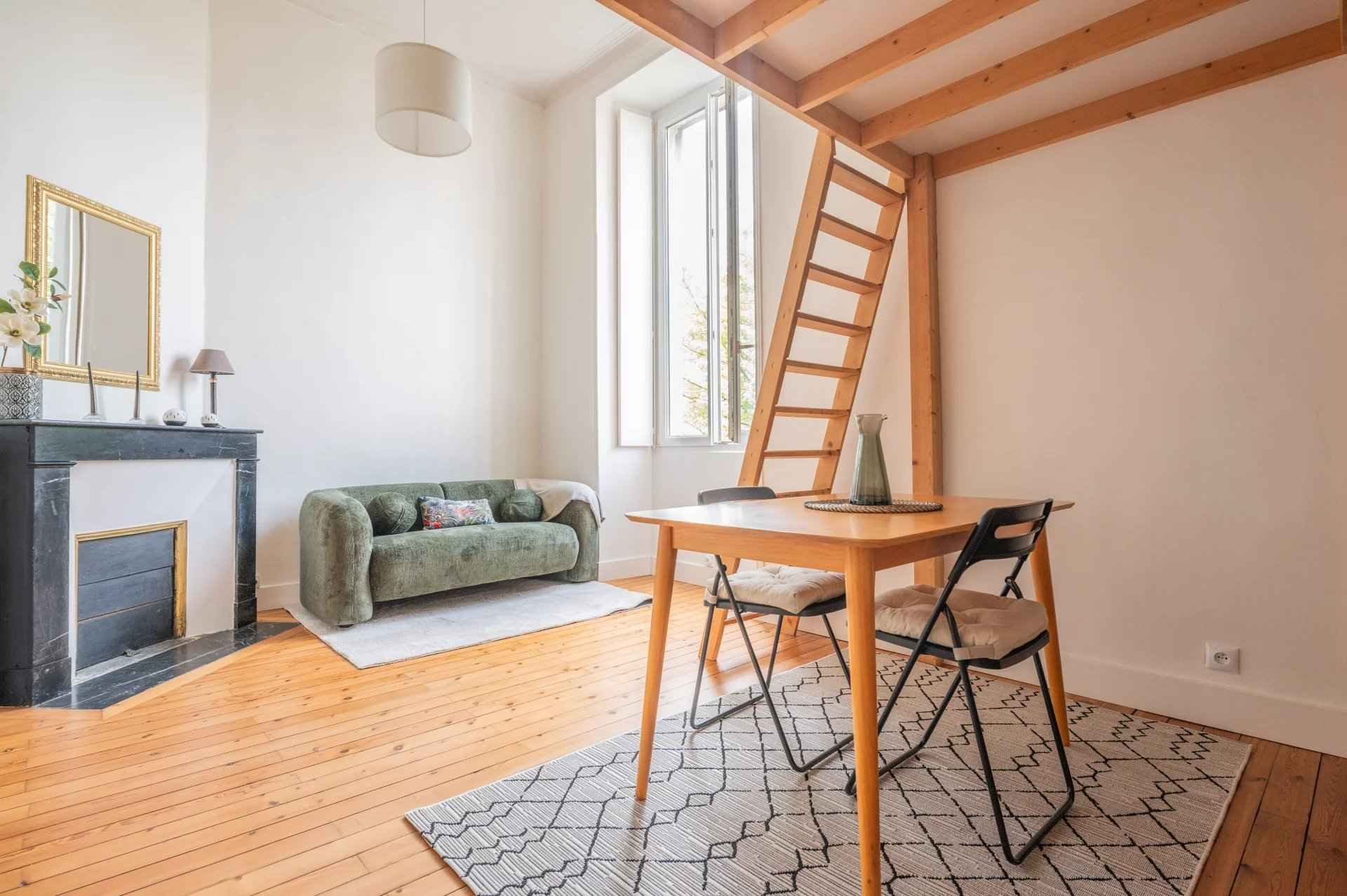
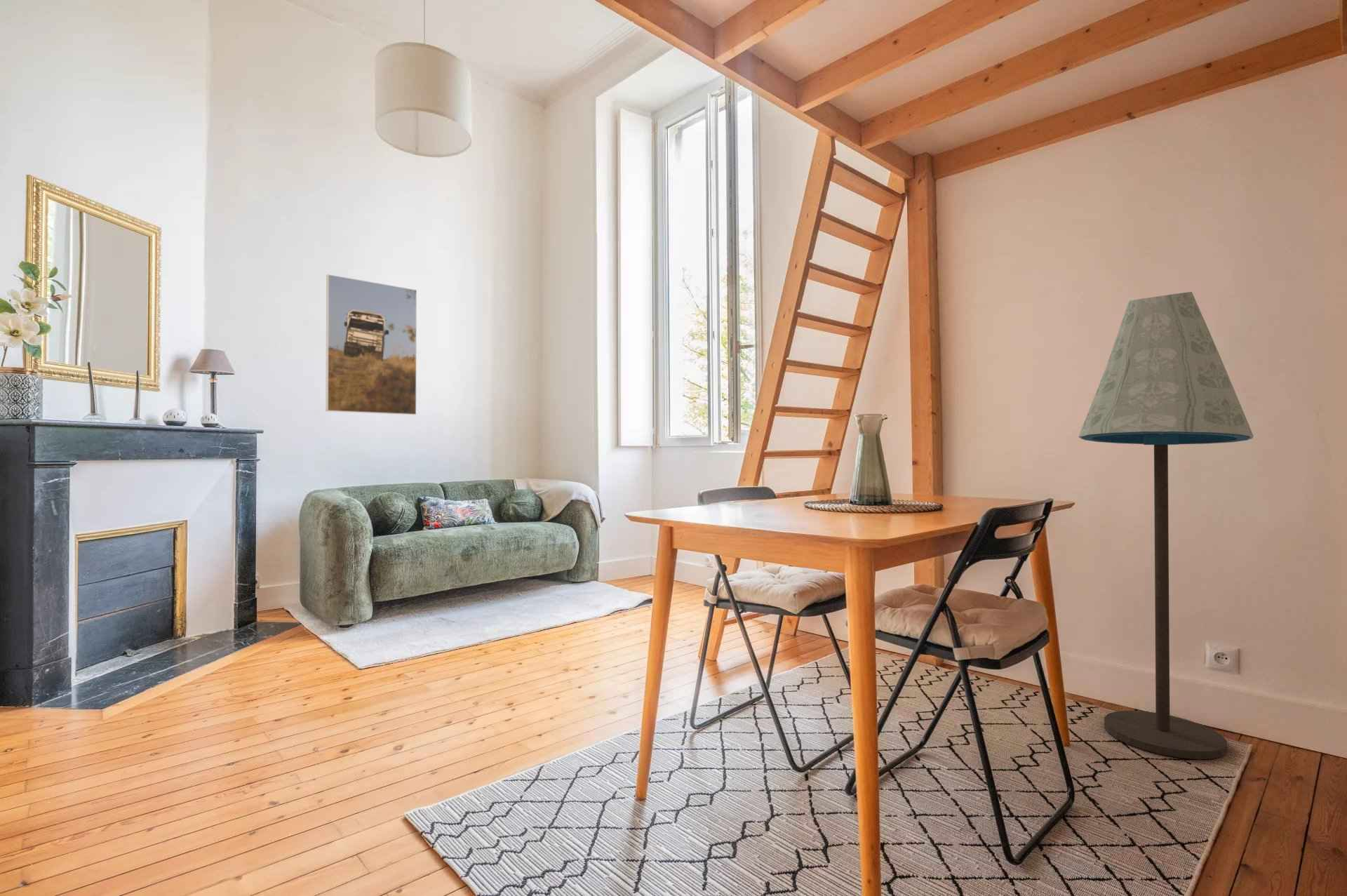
+ floor lamp [1078,291,1254,760]
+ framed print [325,274,417,415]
